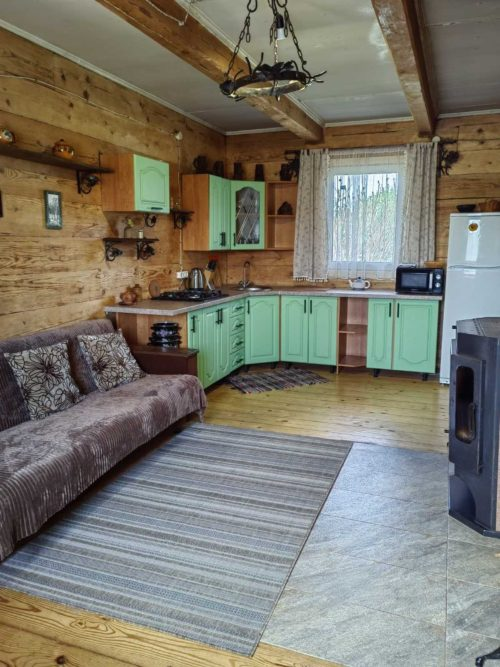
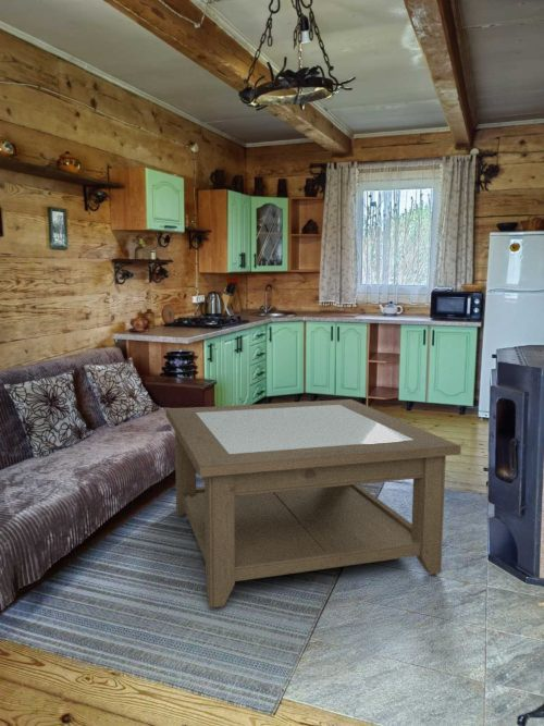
+ coffee table [165,398,462,608]
